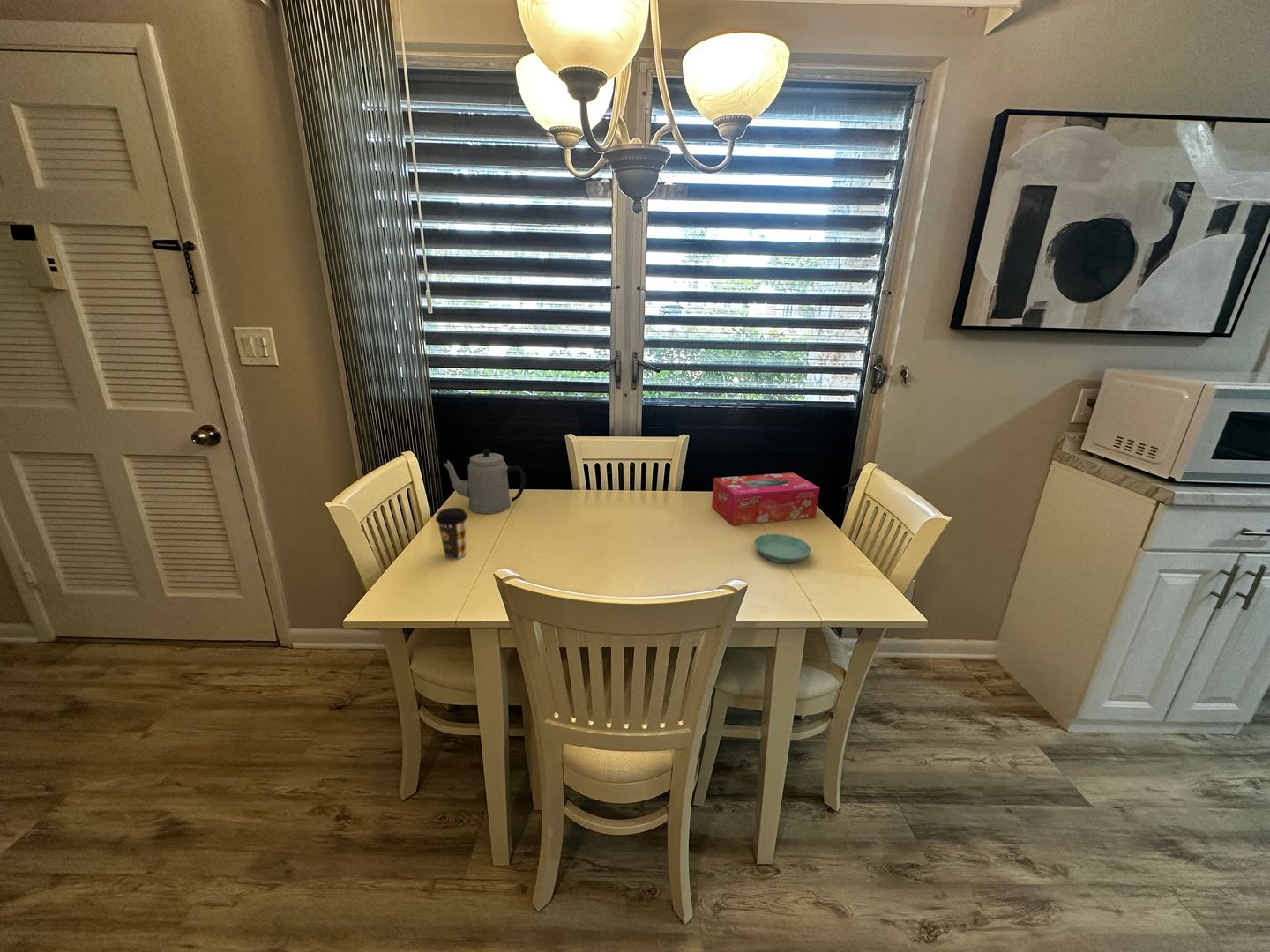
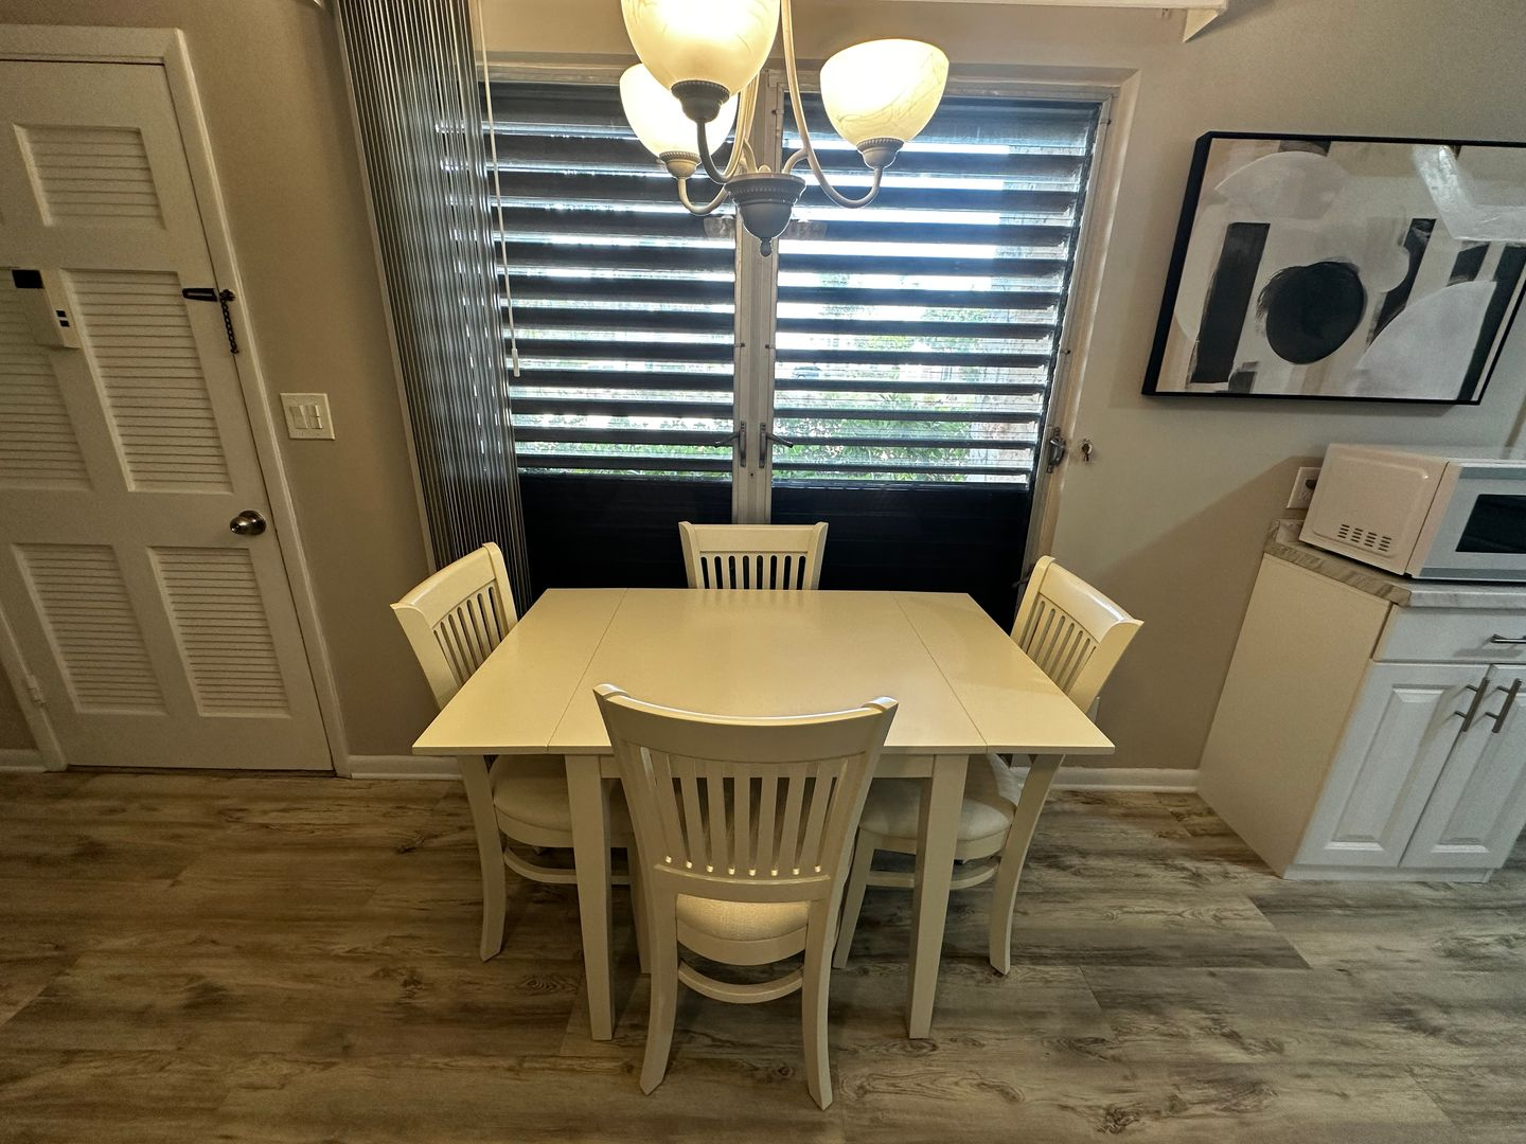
- saucer [753,533,811,564]
- tissue box [711,472,821,526]
- teapot [443,448,526,515]
- coffee cup [435,507,468,561]
